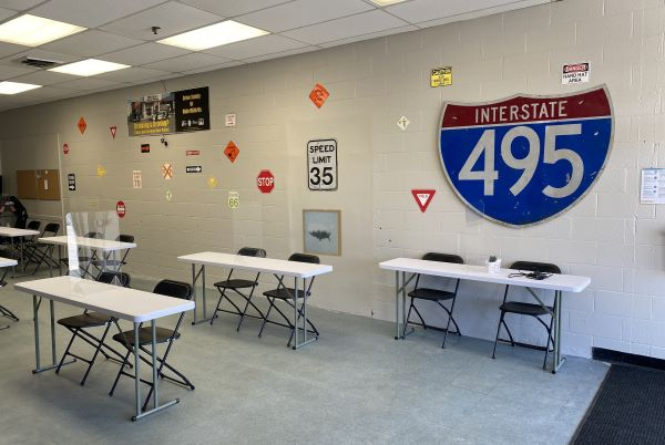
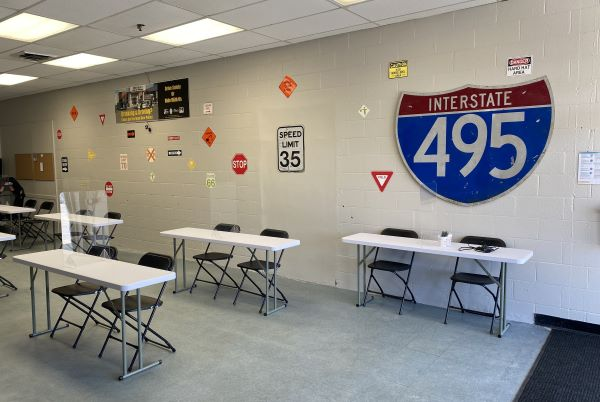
- wall art [301,208,342,258]
